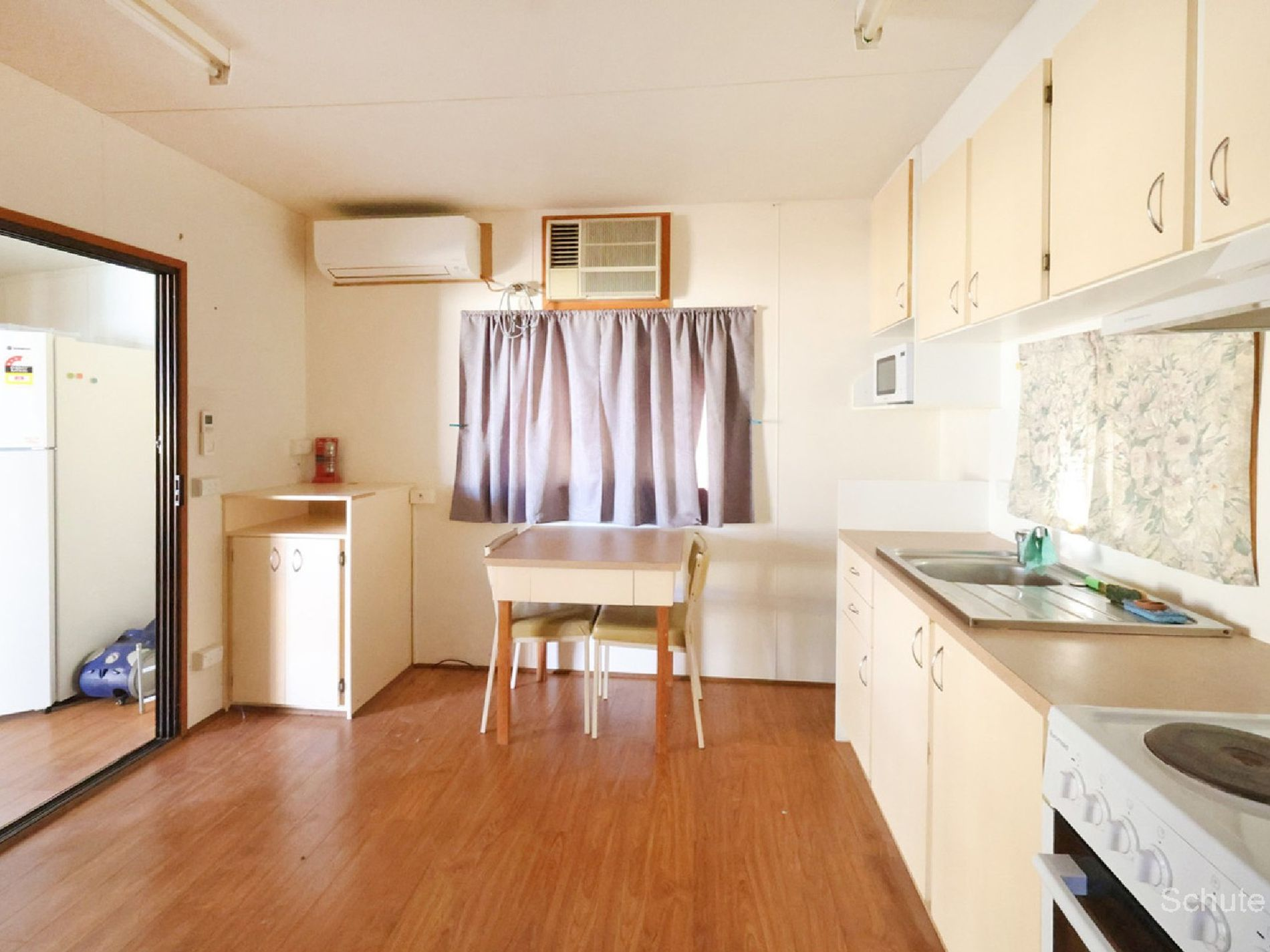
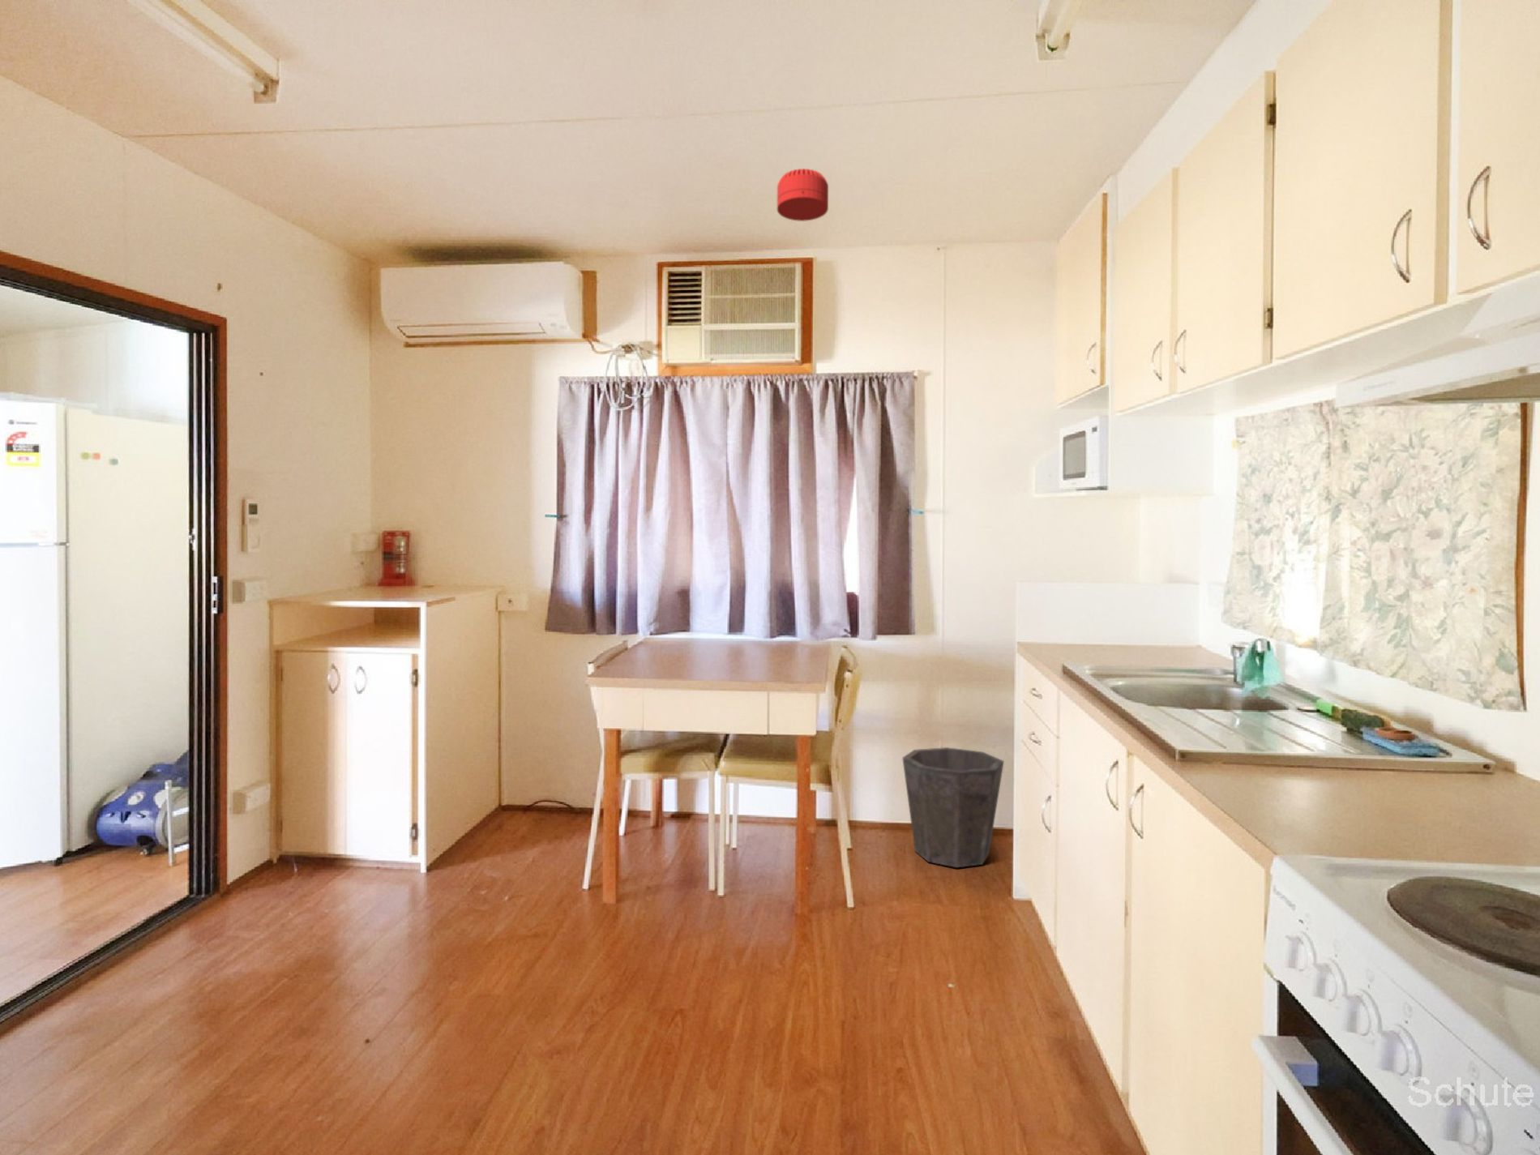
+ smoke detector [776,167,829,222]
+ waste bin [901,746,1005,869]
